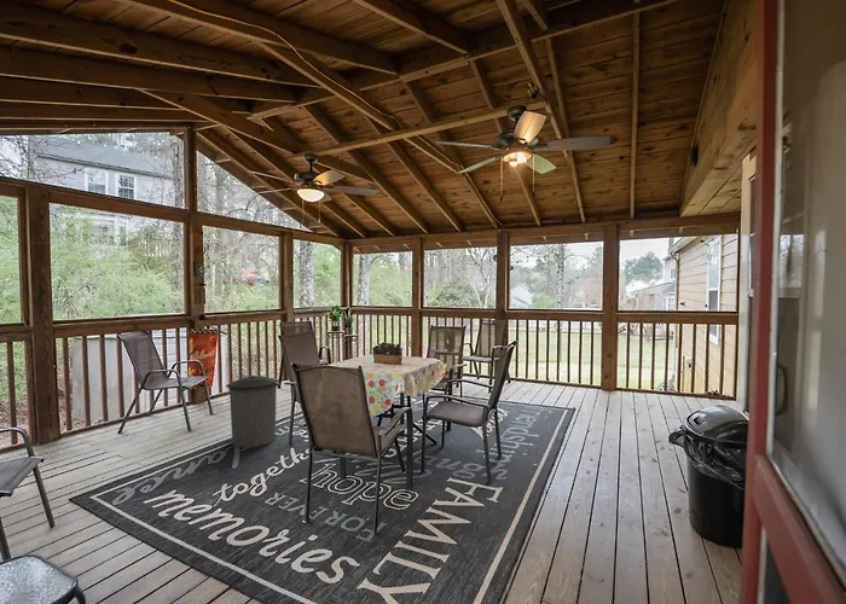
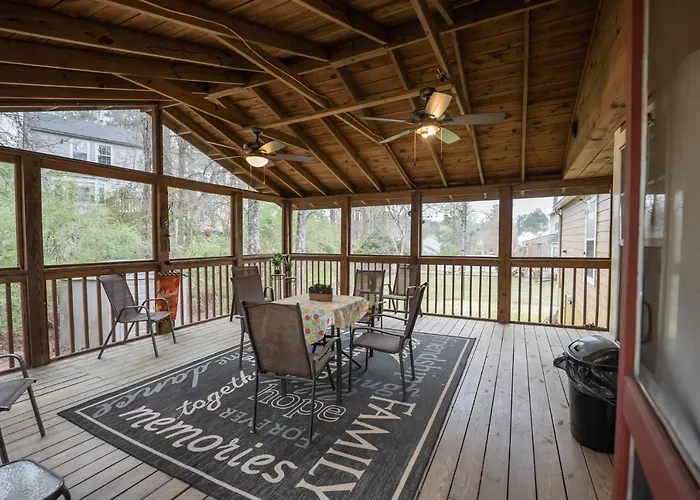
- trash can [225,374,282,449]
